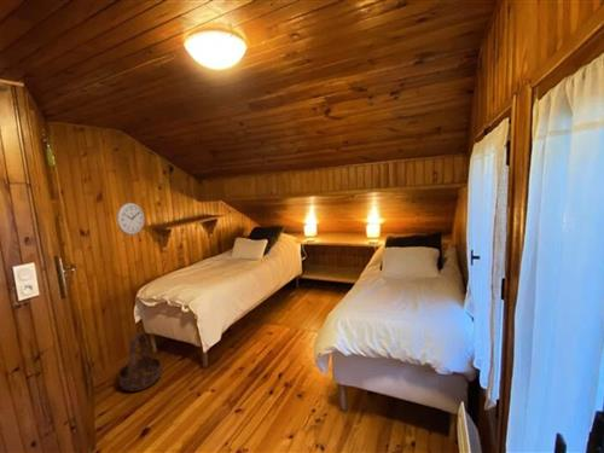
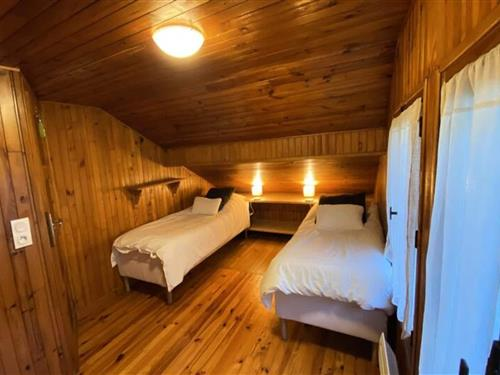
- wall clock [116,202,145,236]
- basket [117,331,163,393]
